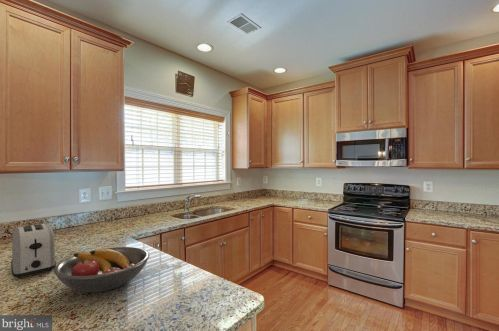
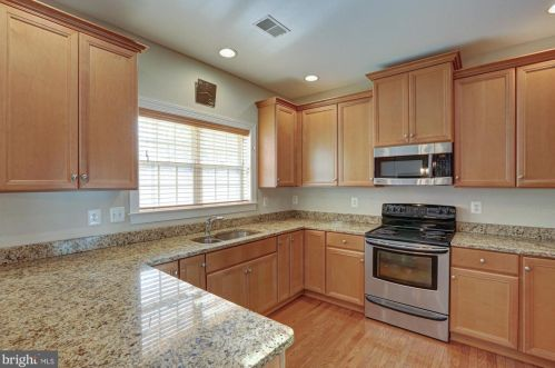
- fruit bowl [53,246,151,293]
- toaster [10,223,57,279]
